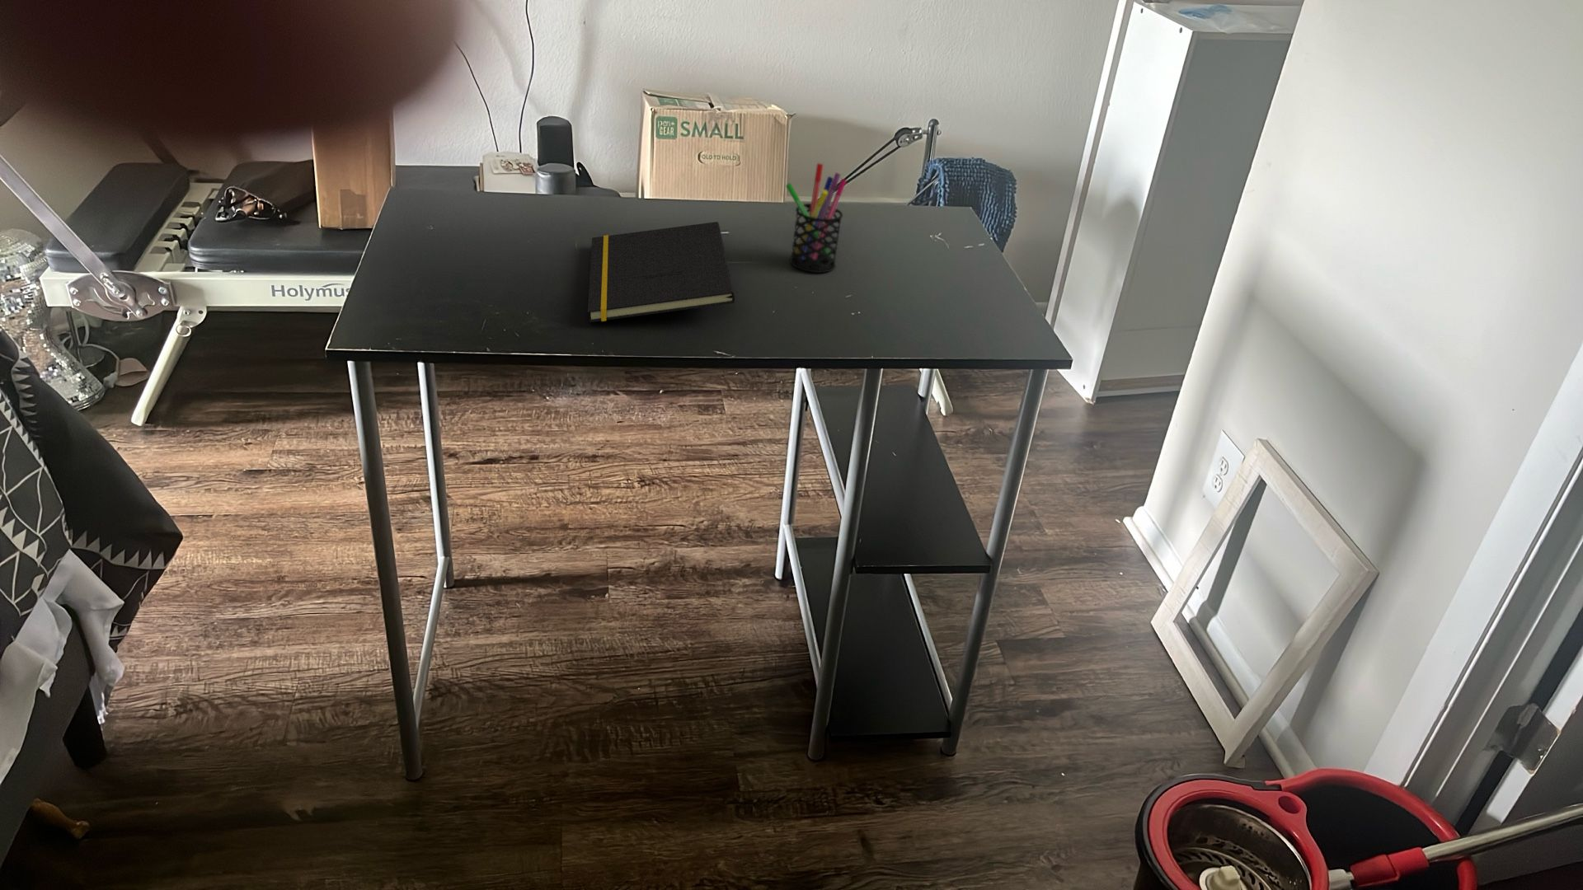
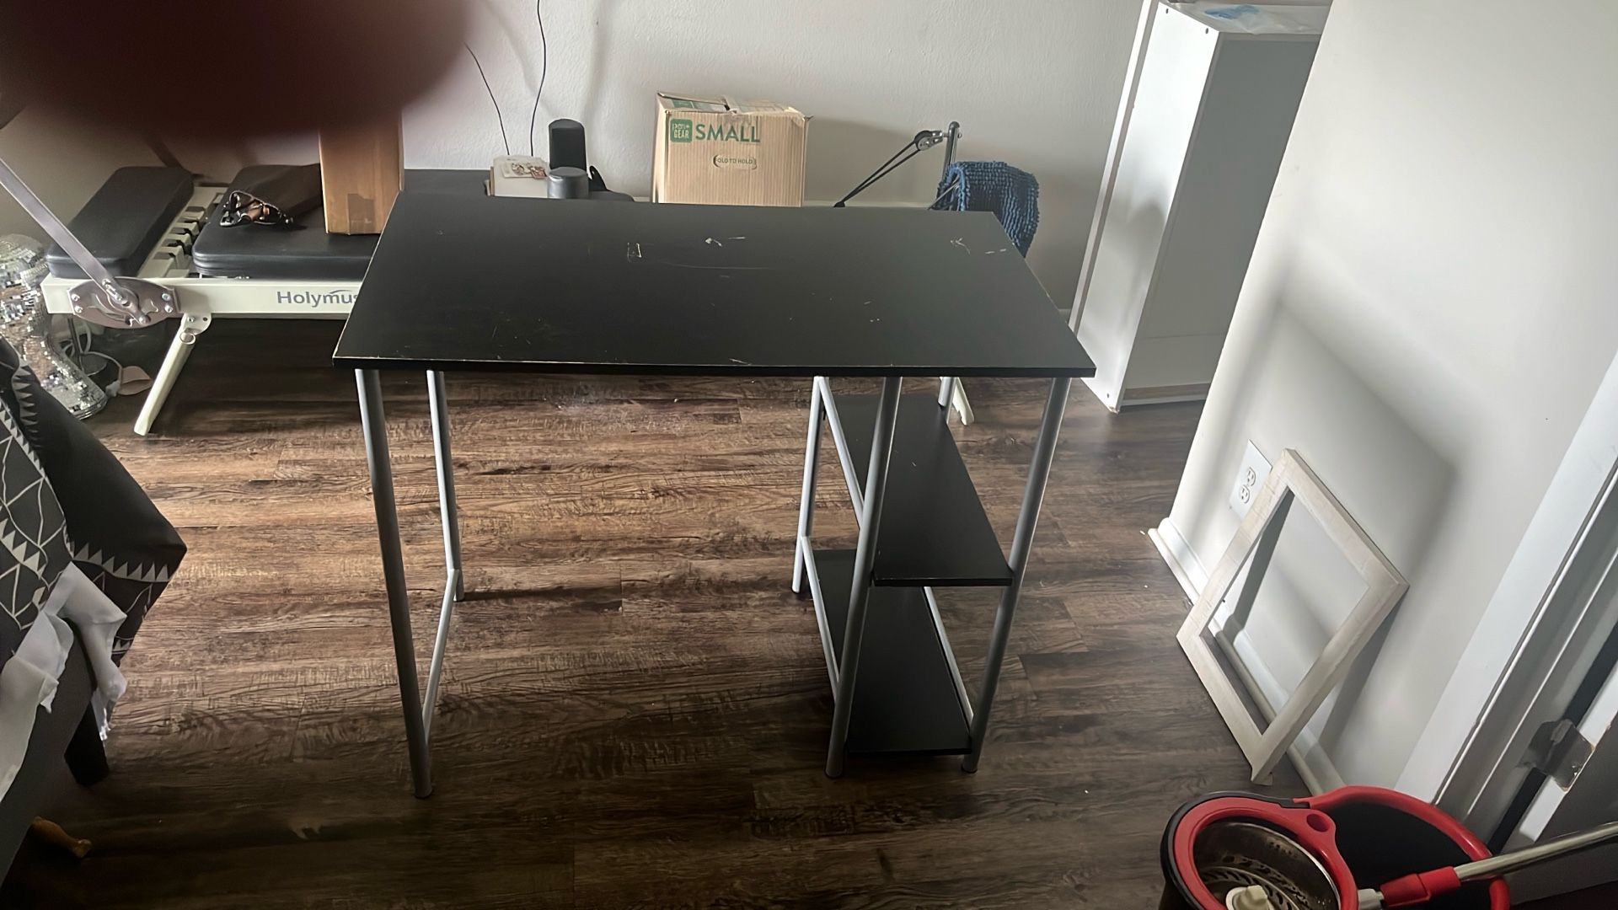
- notepad [587,221,735,323]
- pen holder [785,162,848,274]
